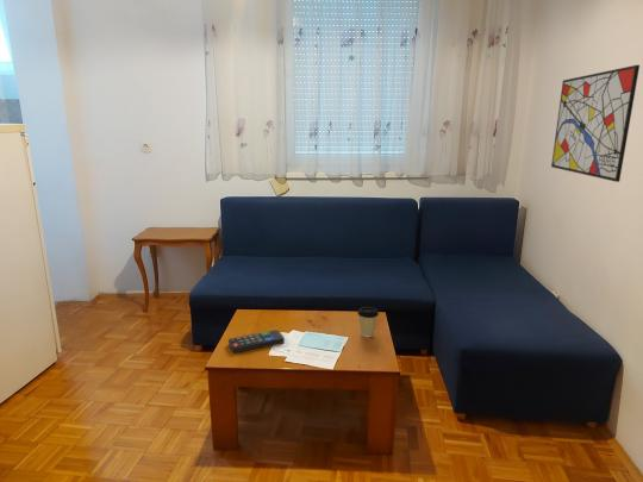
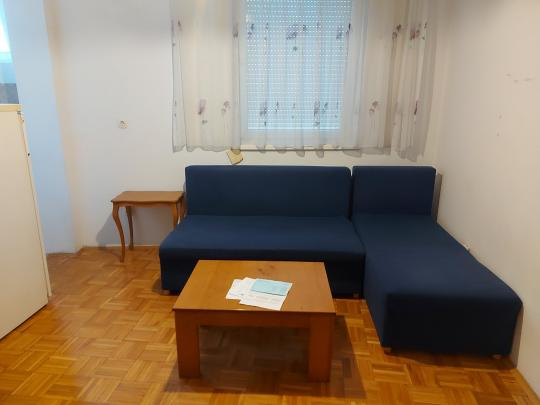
- coffee cup [357,306,380,338]
- remote control [227,328,286,355]
- wall art [550,64,641,183]
